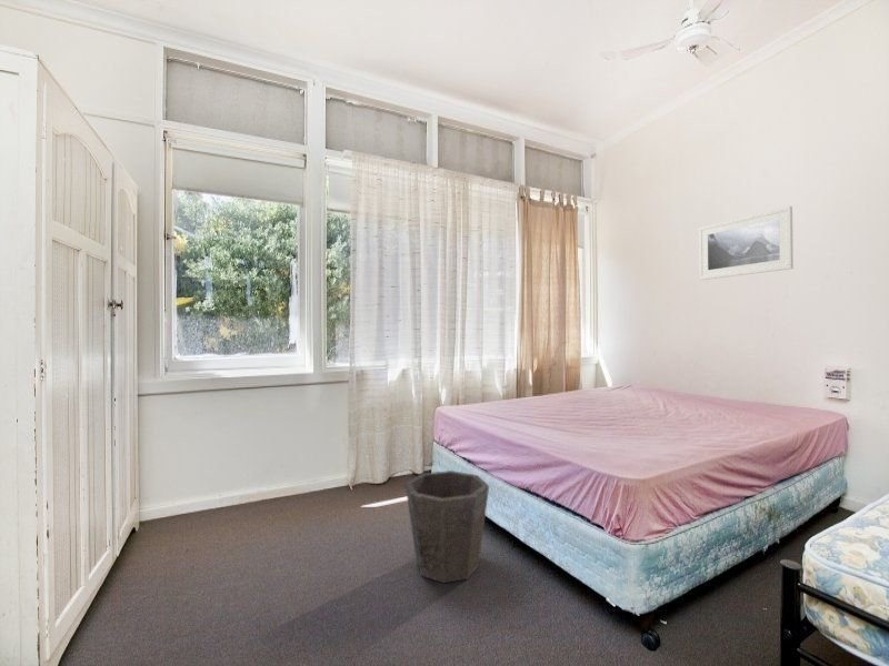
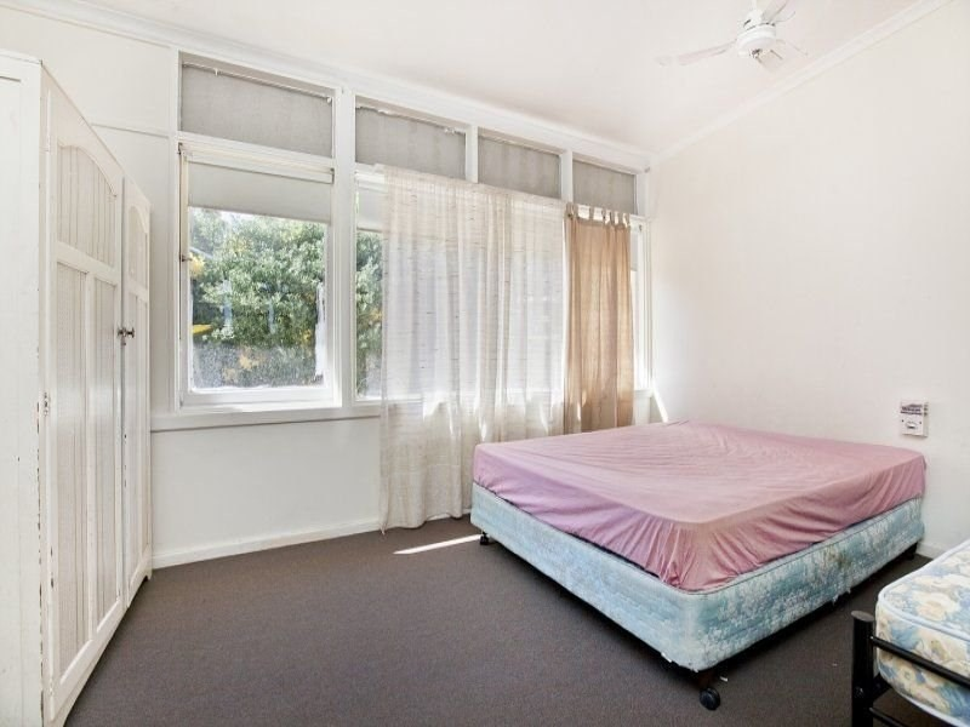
- waste bin [404,470,490,584]
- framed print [698,205,795,281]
